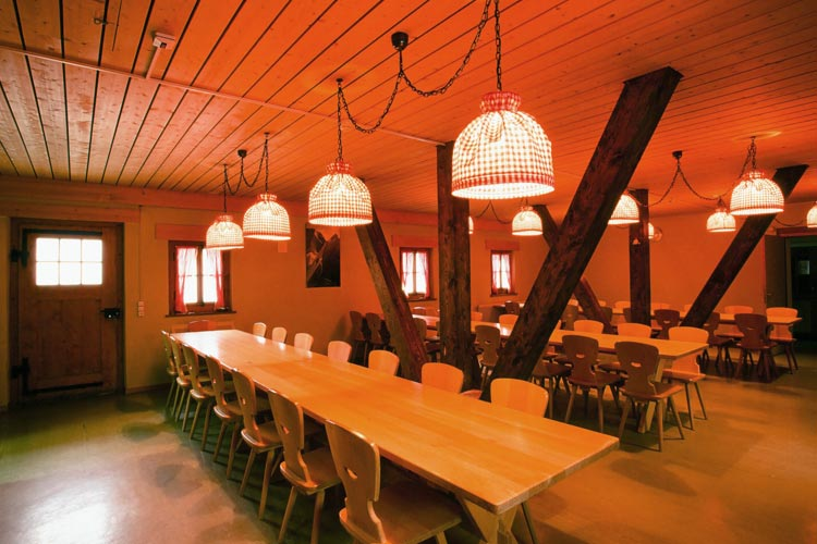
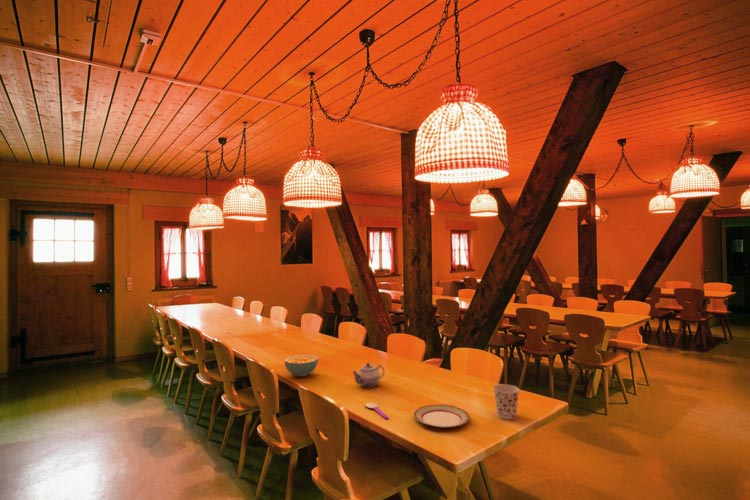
+ cup [492,383,520,421]
+ teapot [351,362,385,388]
+ plate [413,404,470,429]
+ cereal bowl [283,353,319,378]
+ spoon [365,402,390,420]
